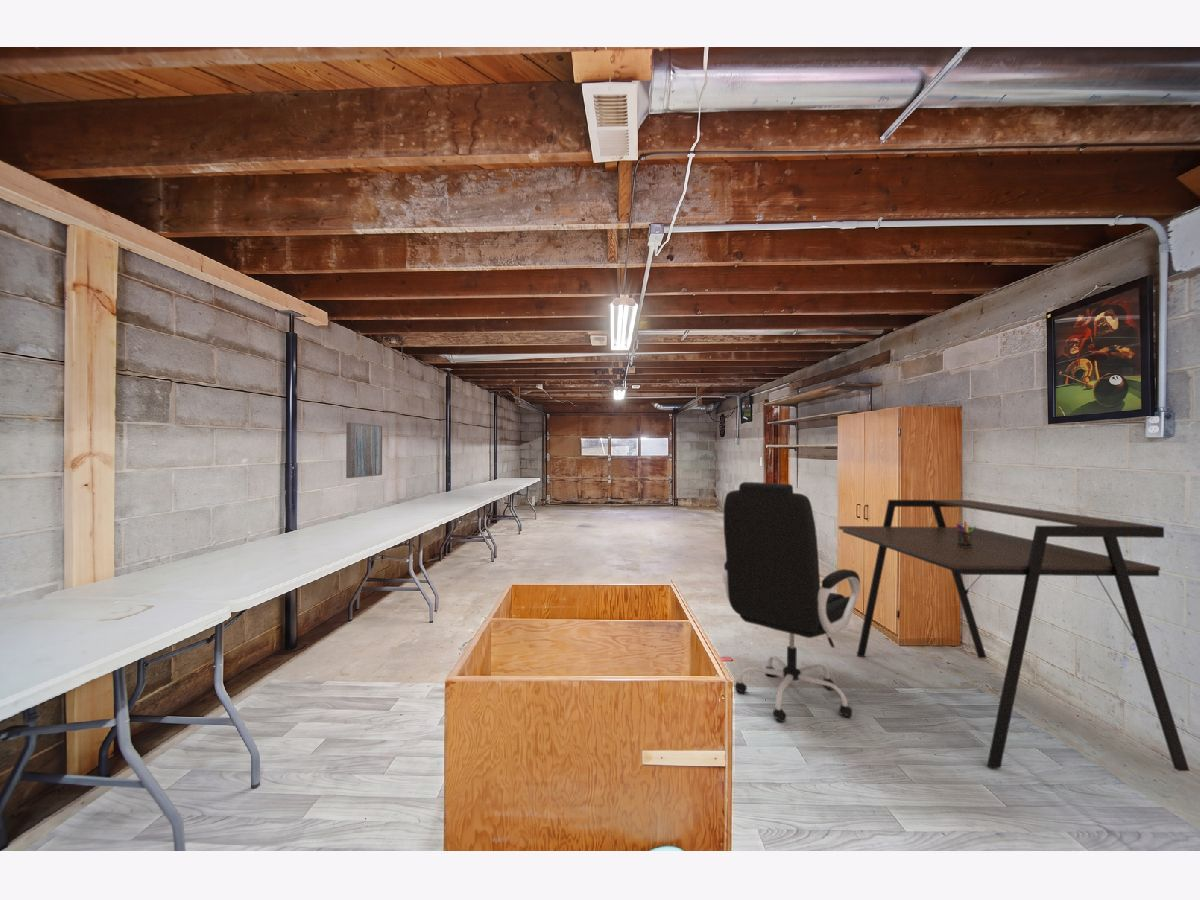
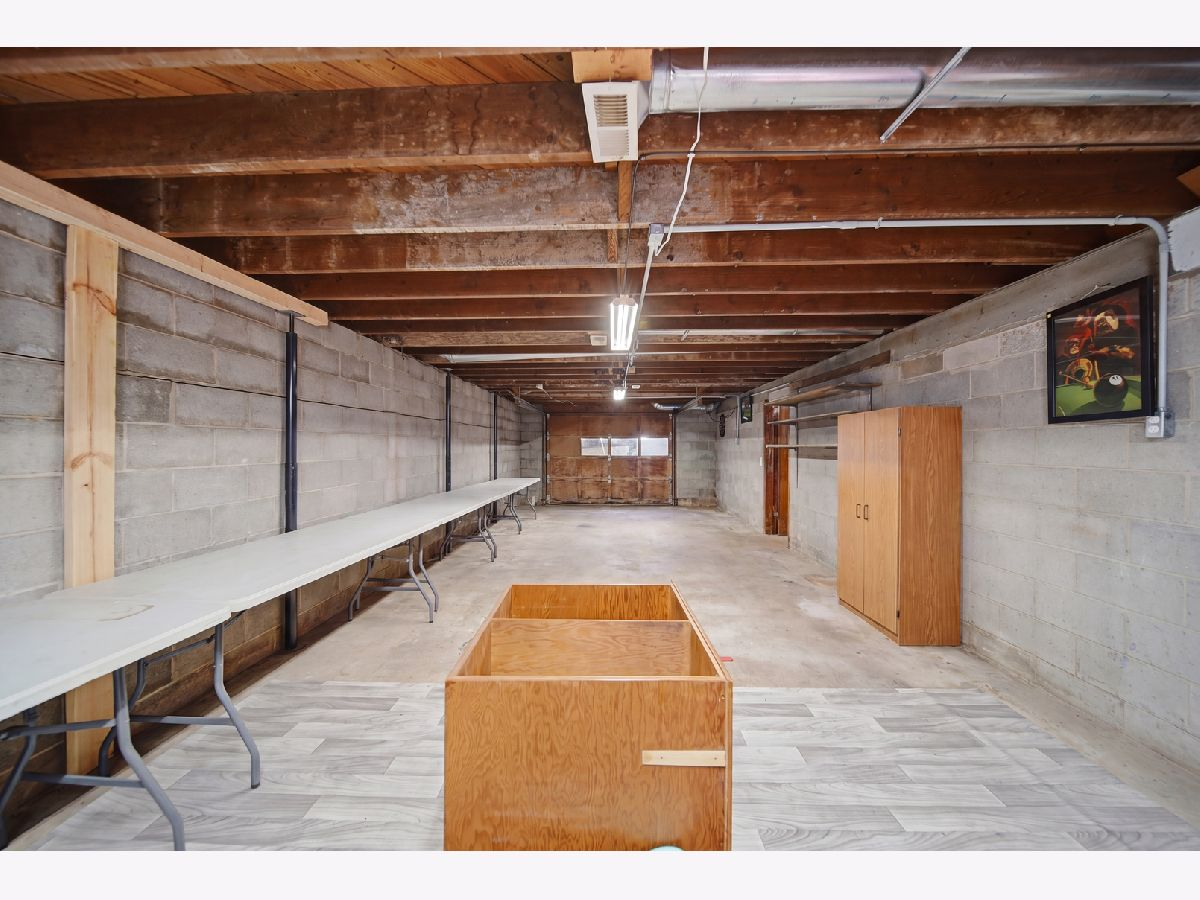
- pen holder [955,521,978,547]
- office chair [722,481,861,723]
- desk [838,499,1190,772]
- wall art [345,421,383,479]
